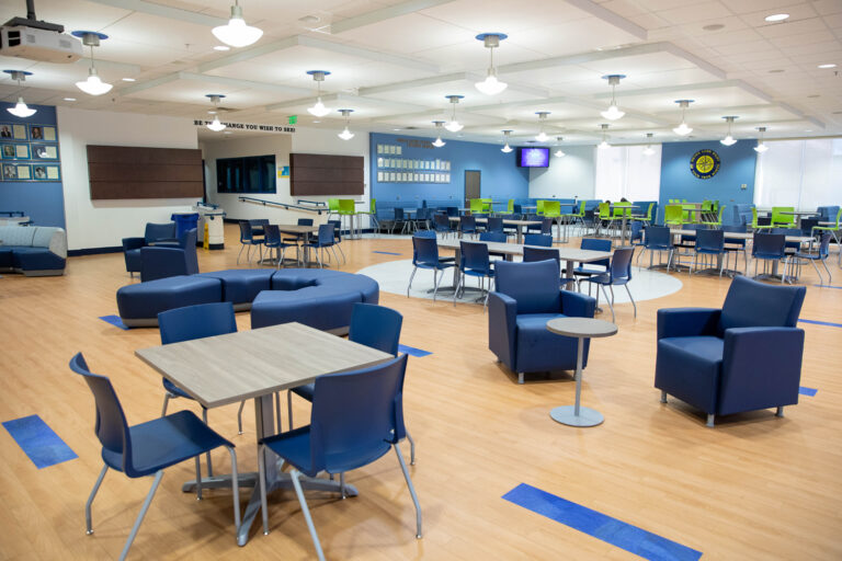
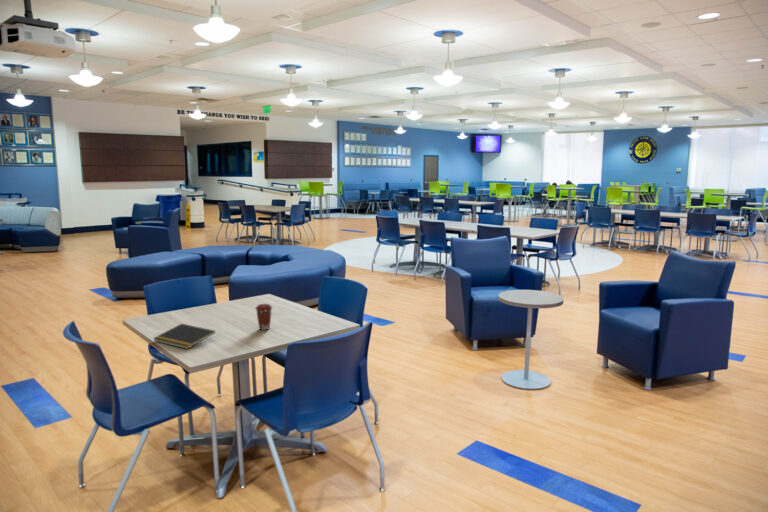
+ notepad [152,323,216,350]
+ coffee cup [254,303,273,331]
